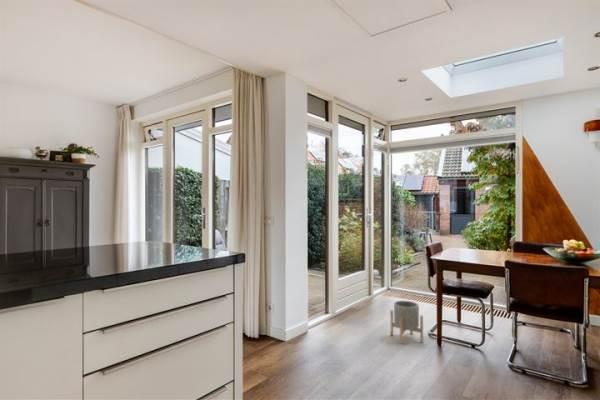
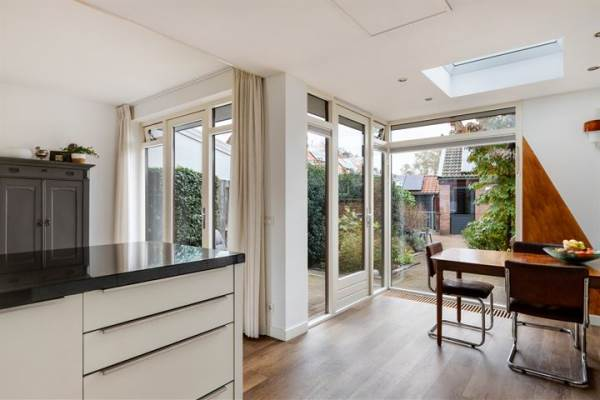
- planter [389,300,424,345]
